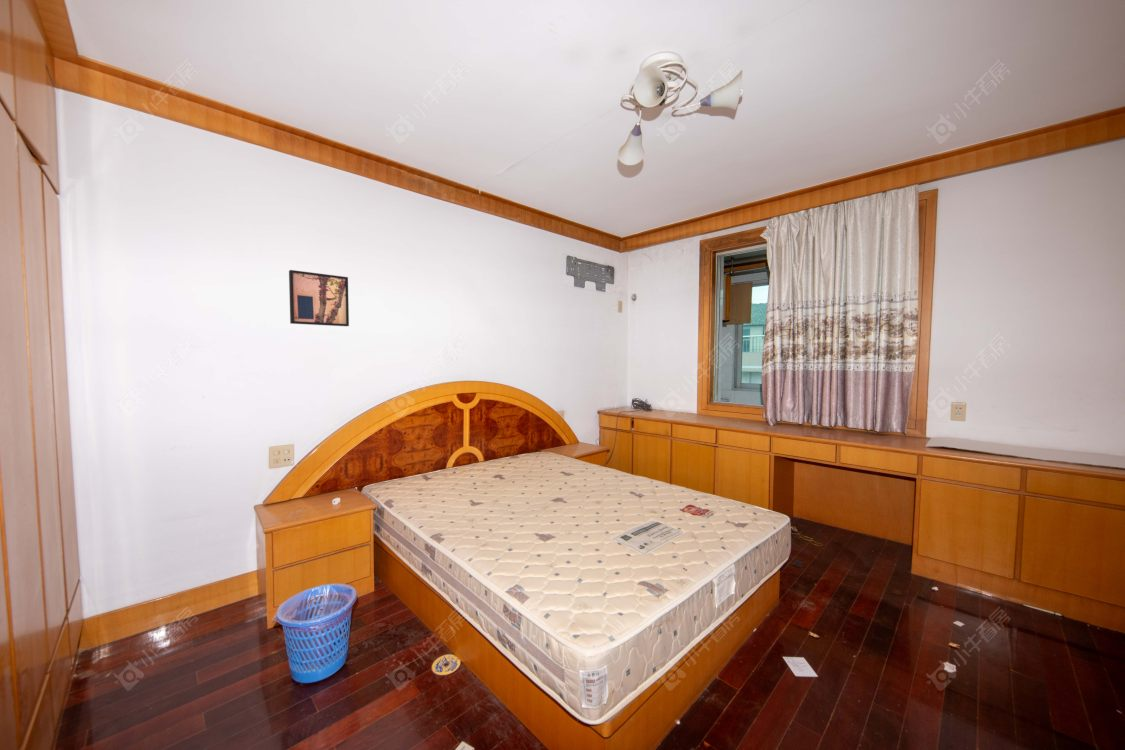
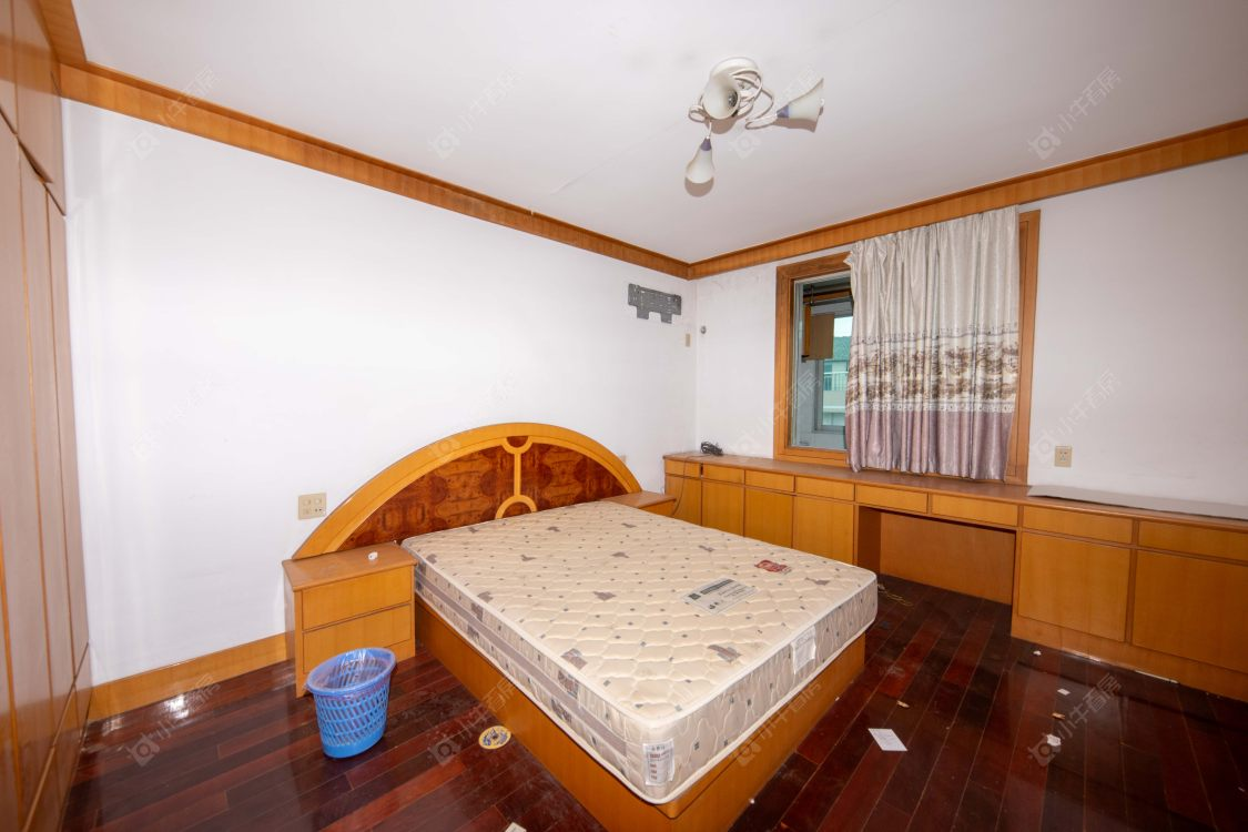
- wall art [288,269,350,327]
